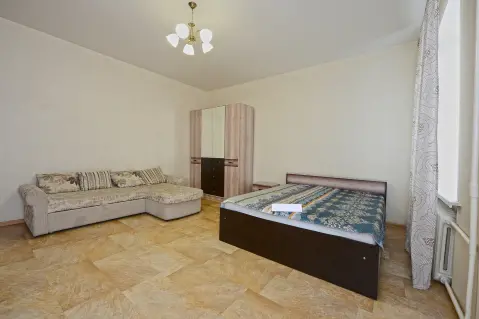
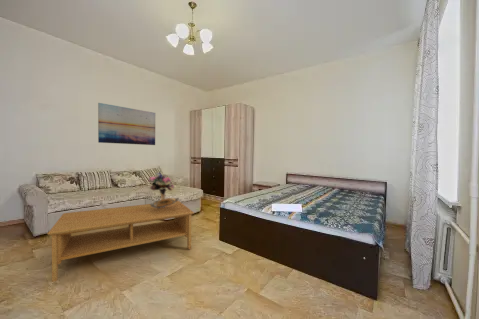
+ wall art [97,102,156,146]
+ coffee table [46,200,195,283]
+ bouquet [147,170,180,208]
